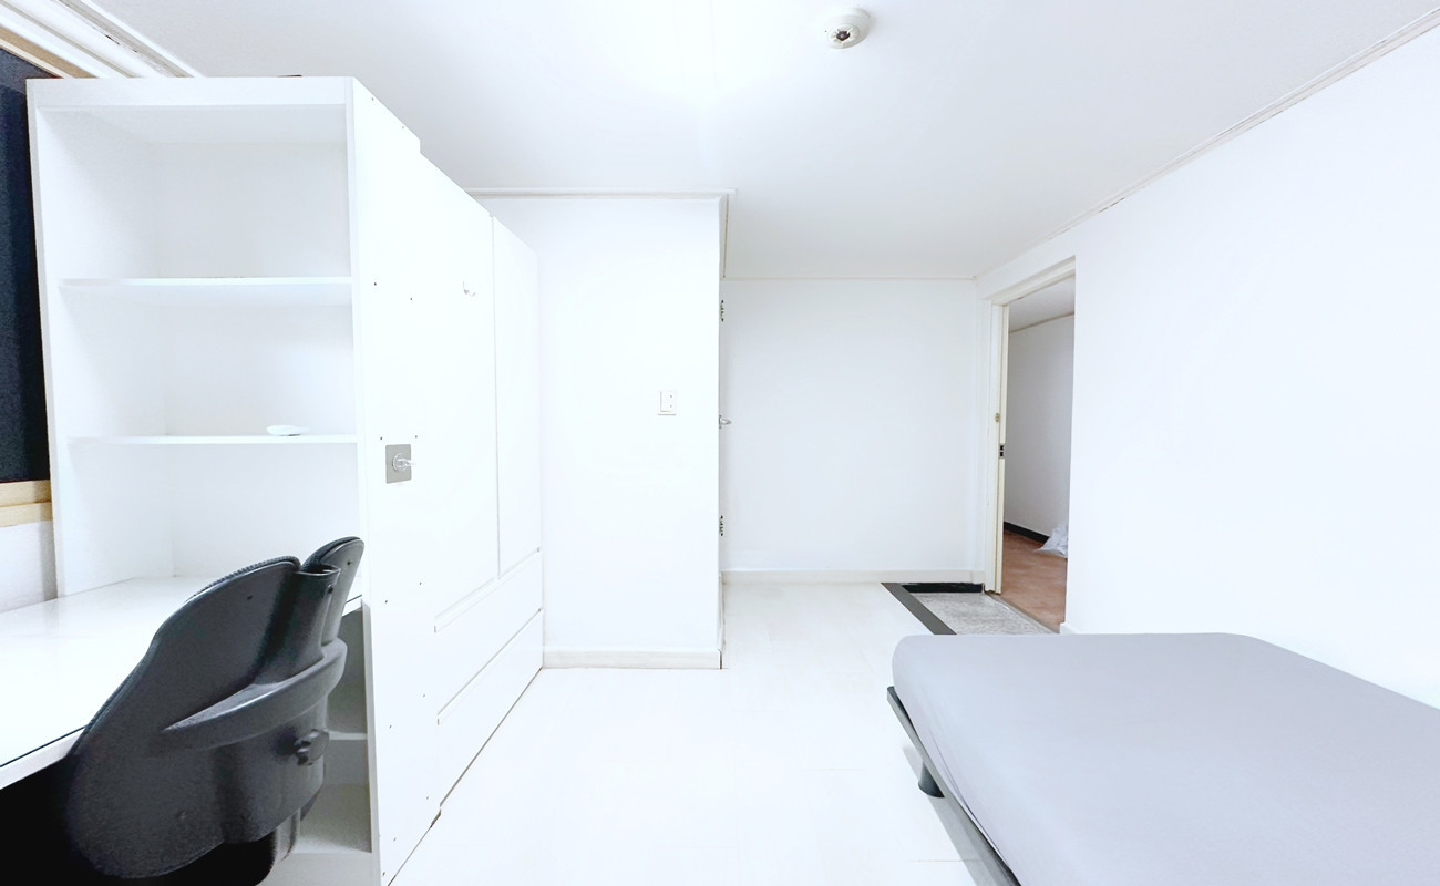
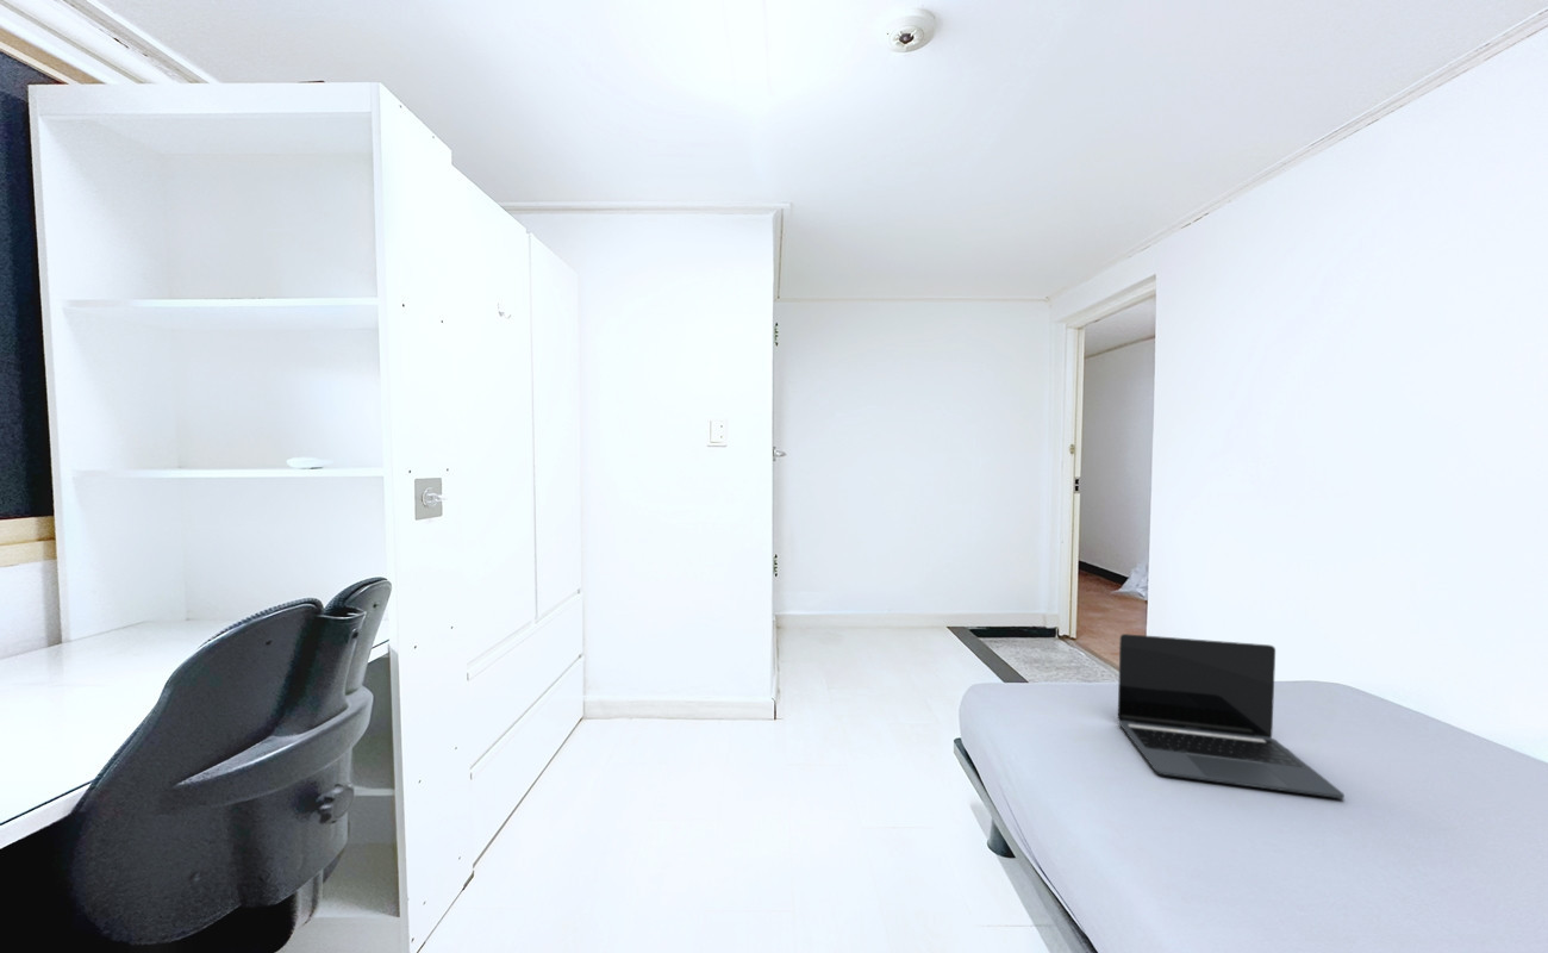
+ laptop [1117,633,1346,799]
